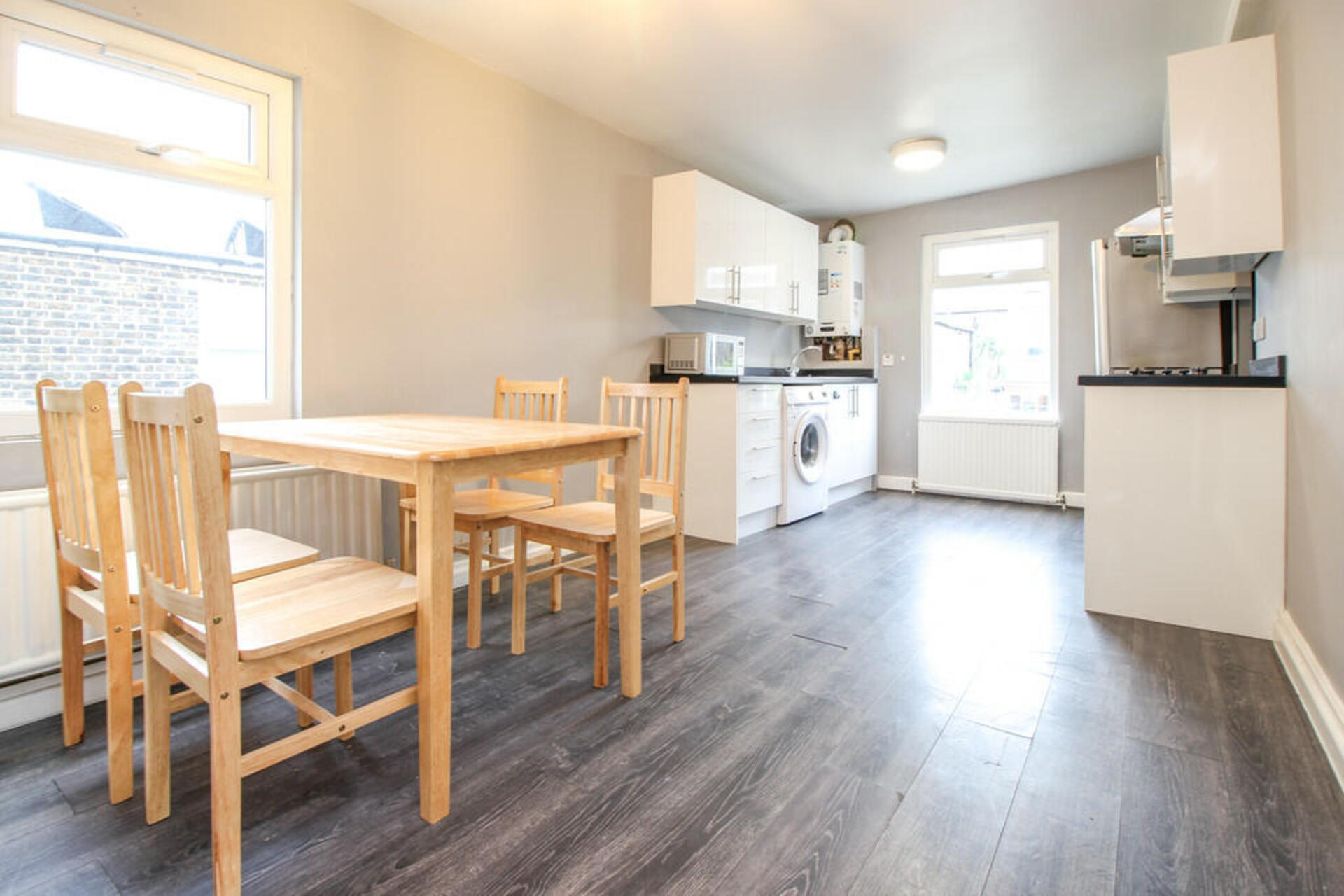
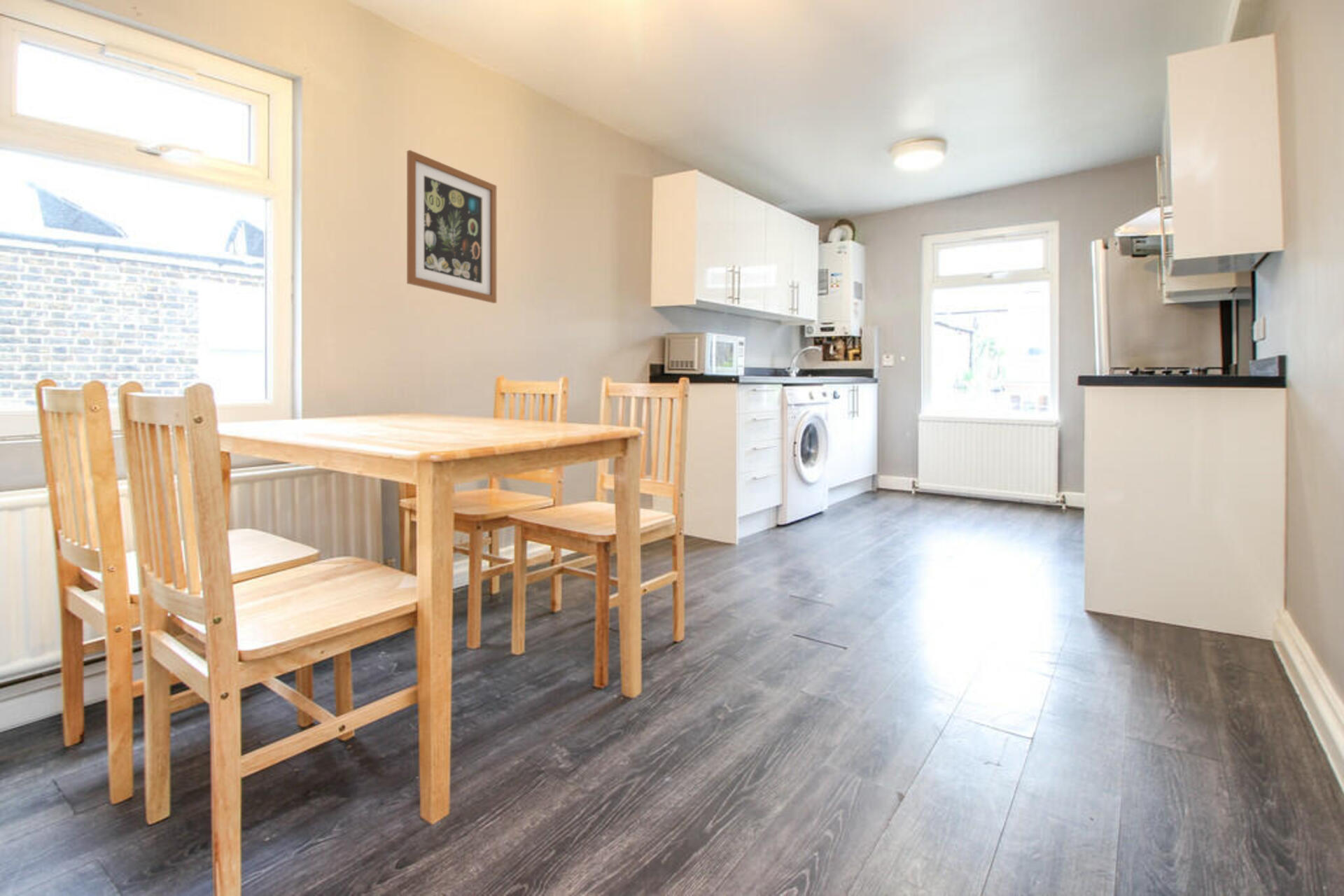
+ wall art [406,149,497,304]
